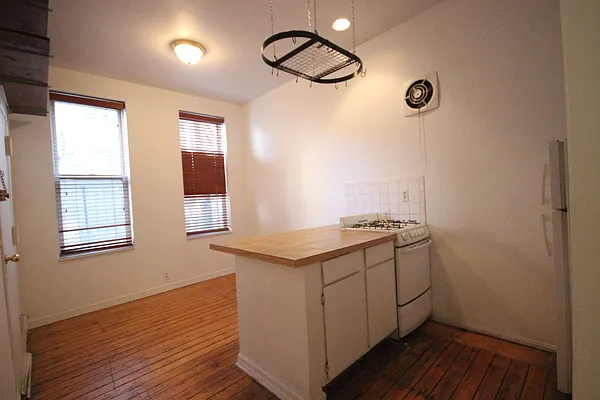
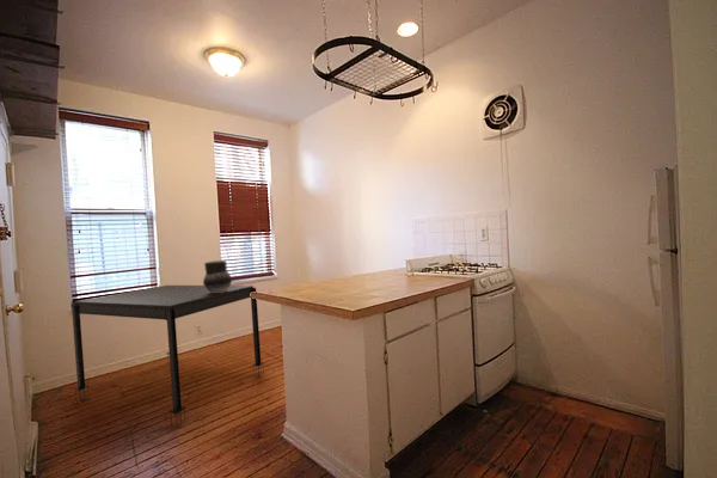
+ ceramic jug [202,259,233,293]
+ dining table [71,284,265,429]
